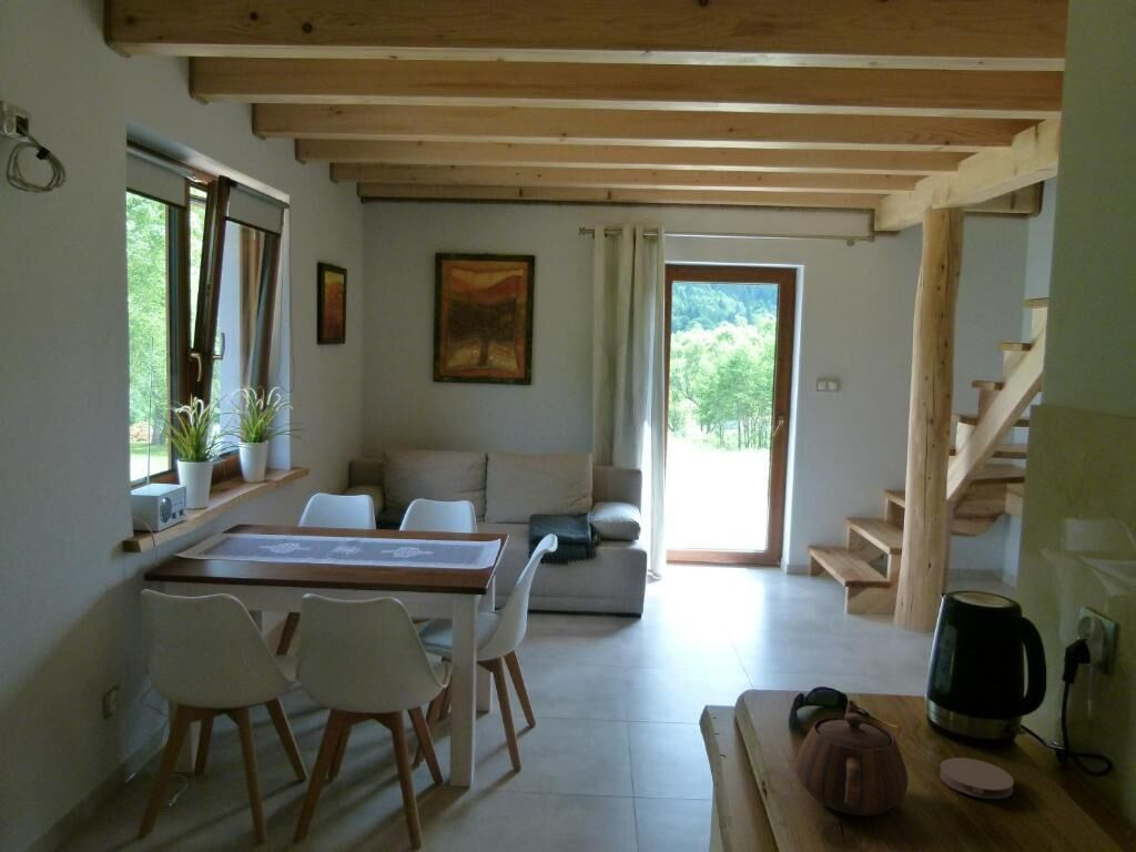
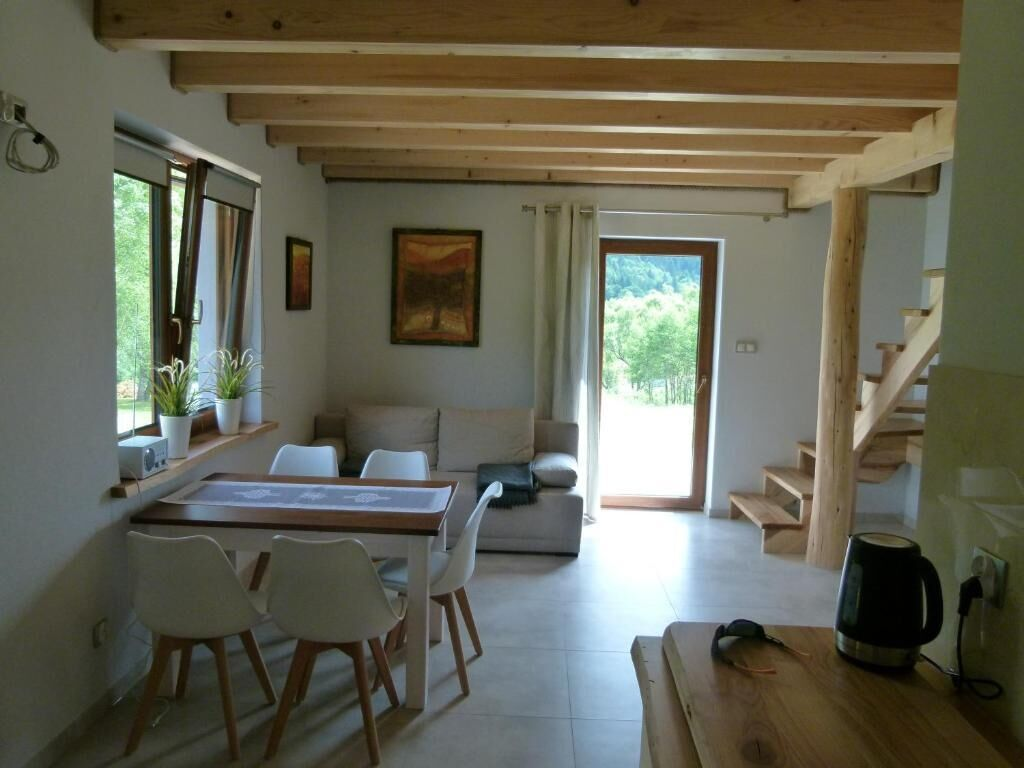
- coaster [939,757,1015,800]
- teapot [794,699,910,818]
